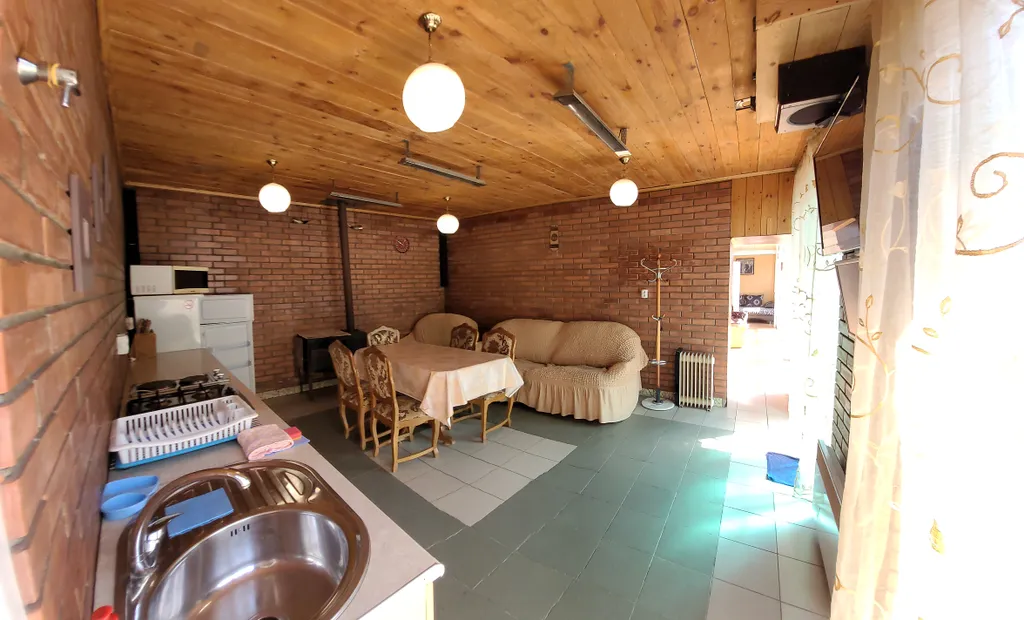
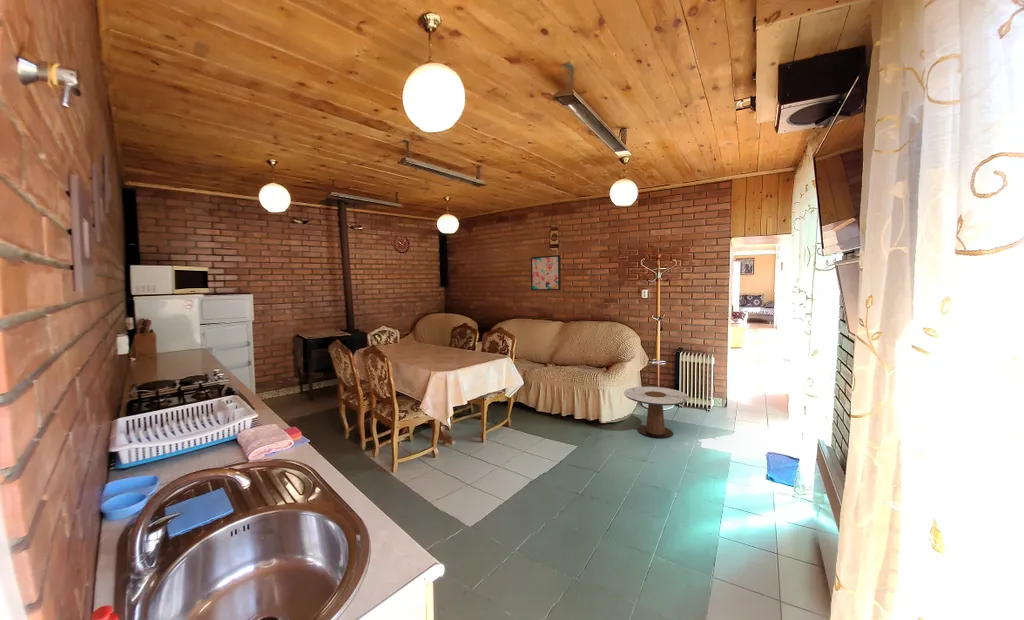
+ side table [623,386,690,439]
+ wall art [530,254,562,292]
